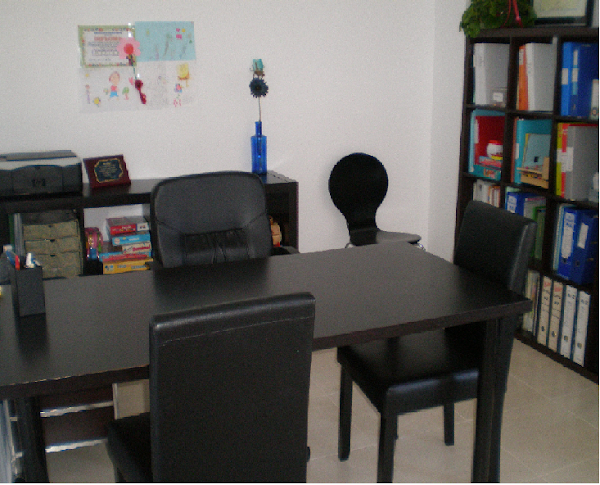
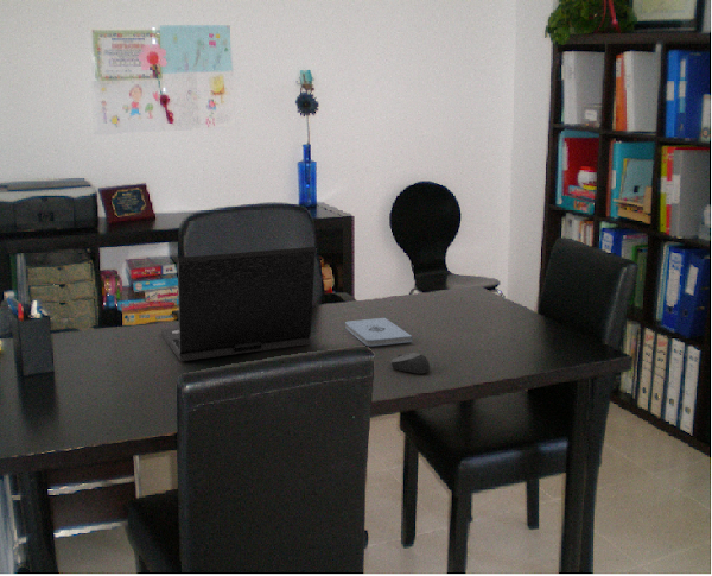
+ notepad [344,317,413,348]
+ laptop [160,246,317,362]
+ computer mouse [389,352,431,375]
